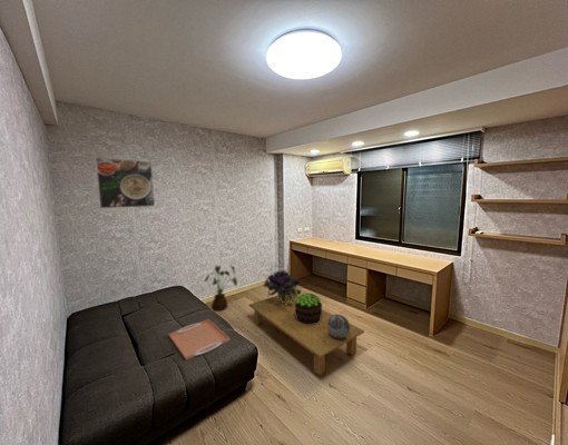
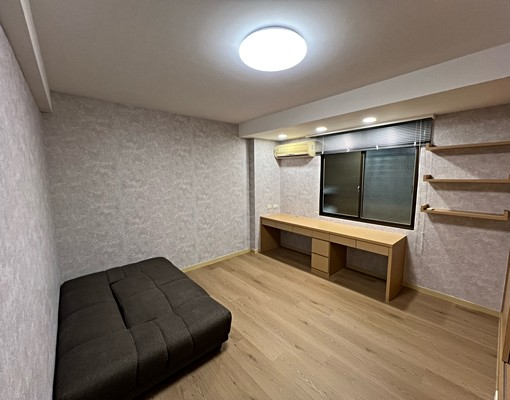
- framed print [95,157,156,209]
- decorative sphere [327,314,350,338]
- serving tray [168,318,231,362]
- potted plant [294,293,323,325]
- bouquet [263,269,303,305]
- coffee table [248,294,365,377]
- house plant [203,264,238,312]
